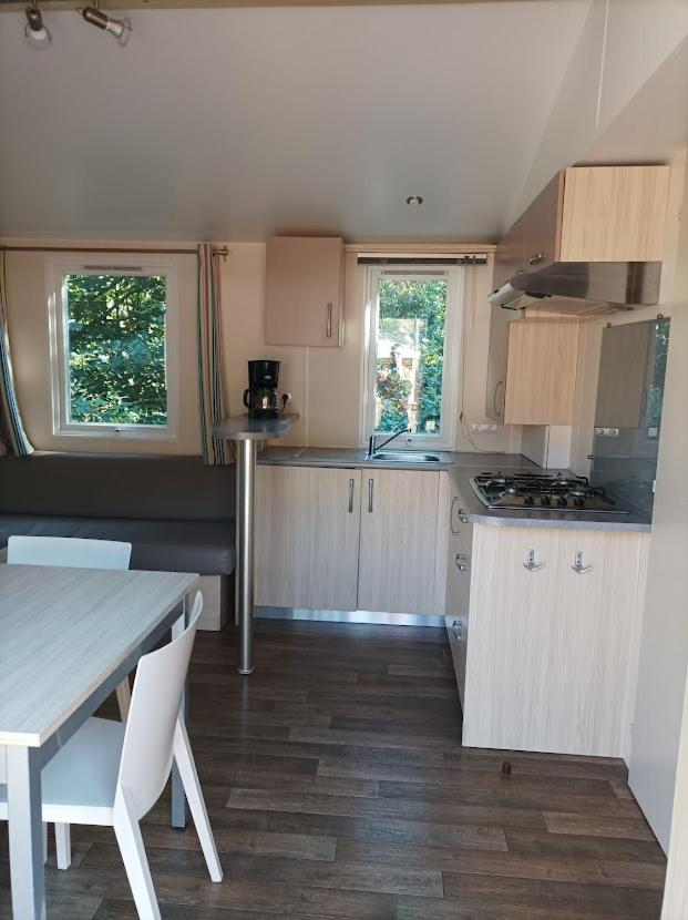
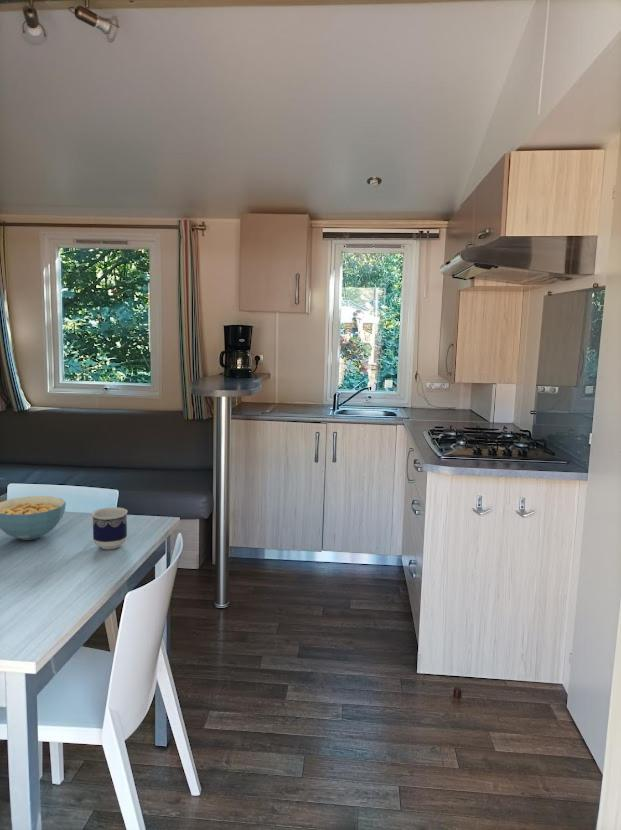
+ cereal bowl [0,495,67,541]
+ cup [91,506,129,550]
